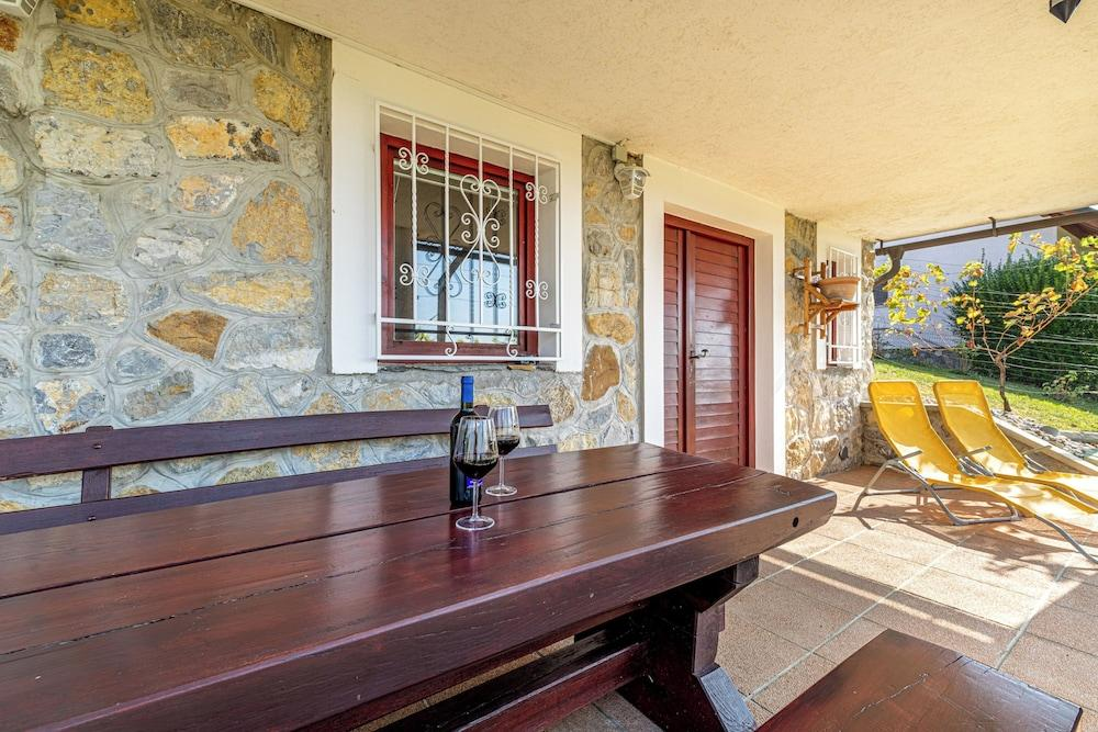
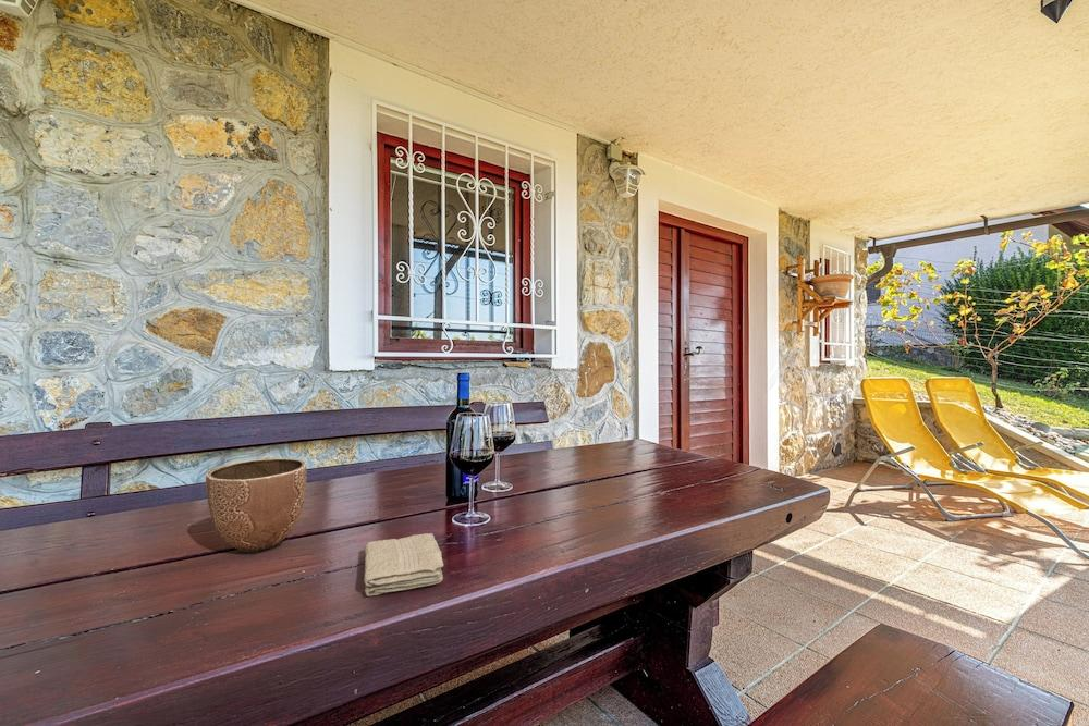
+ decorative bowl [205,457,308,554]
+ washcloth [363,532,444,596]
